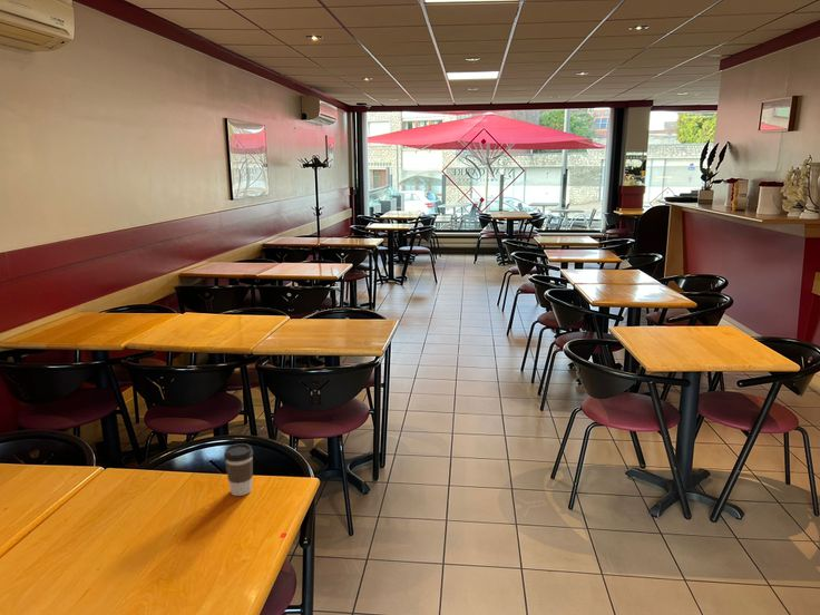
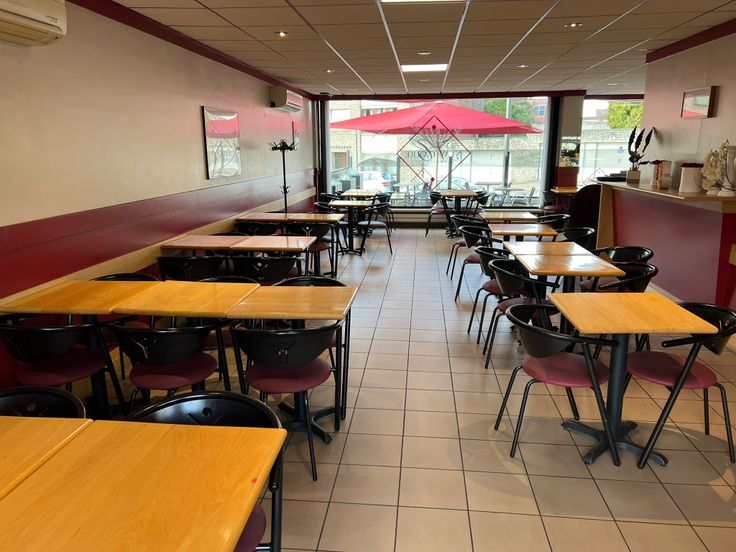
- coffee cup [223,442,254,497]
